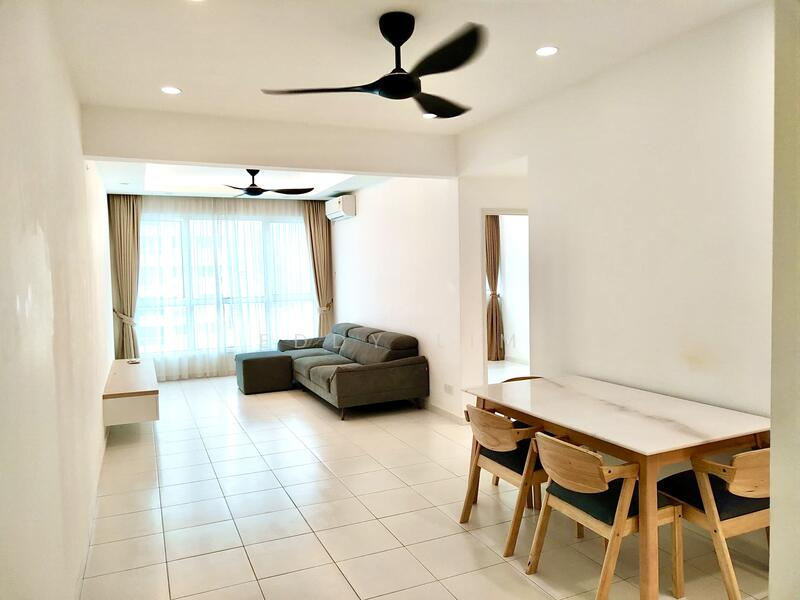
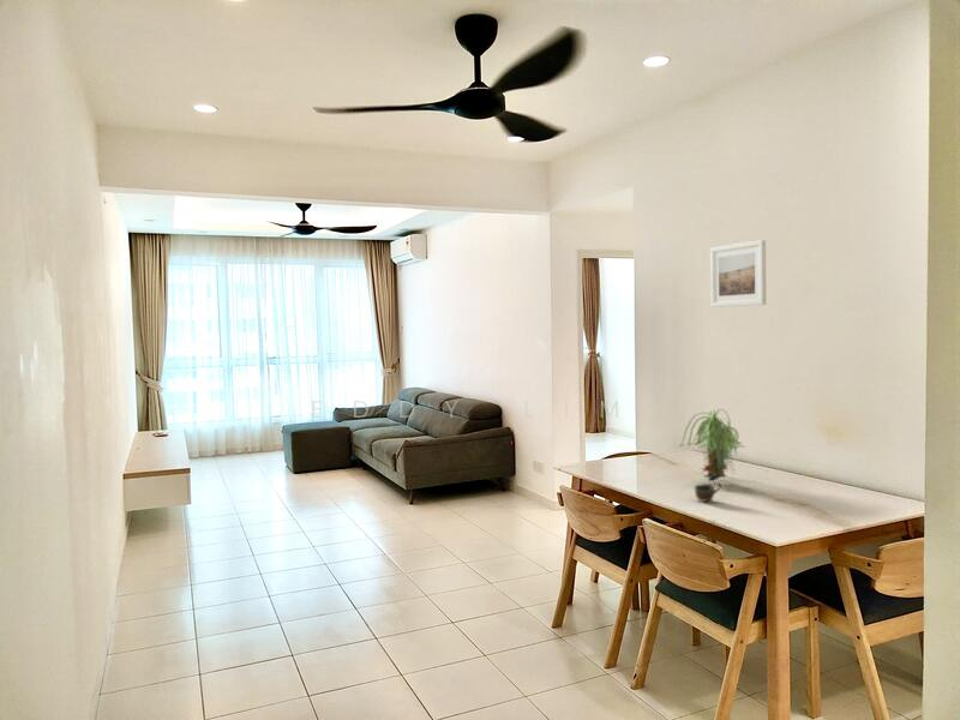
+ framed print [709,239,768,308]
+ cup [692,480,722,503]
+ plant [679,408,746,482]
